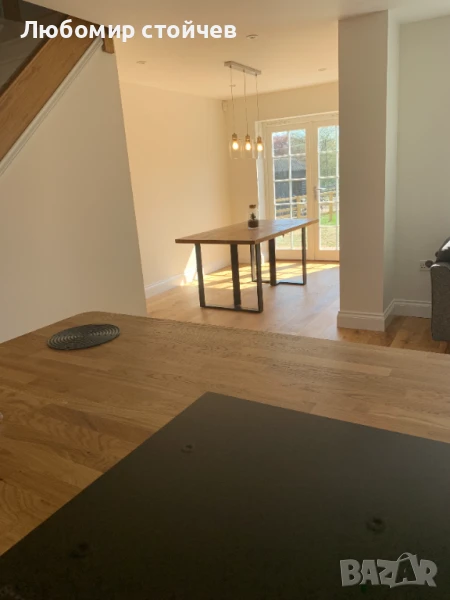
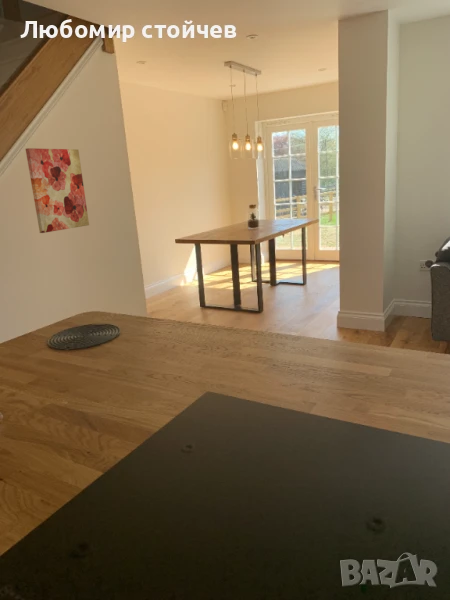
+ wall art [25,147,90,234]
